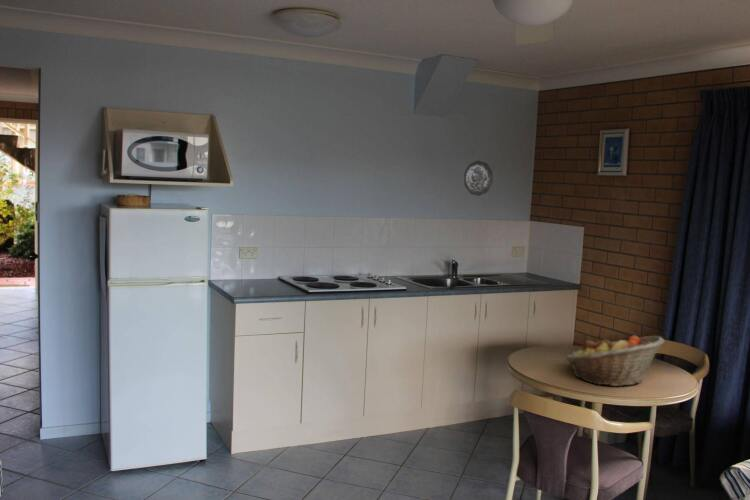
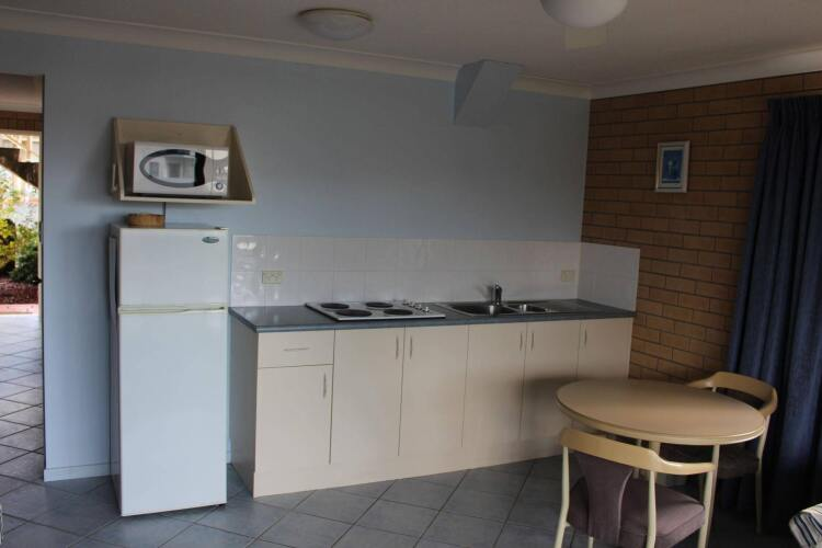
- fruit basket [565,335,665,387]
- decorative plate [463,160,494,197]
